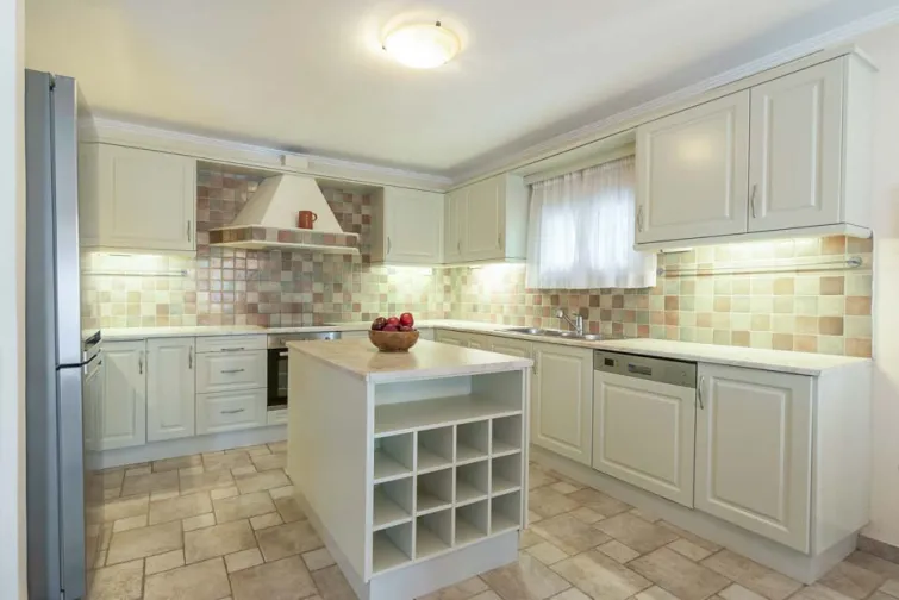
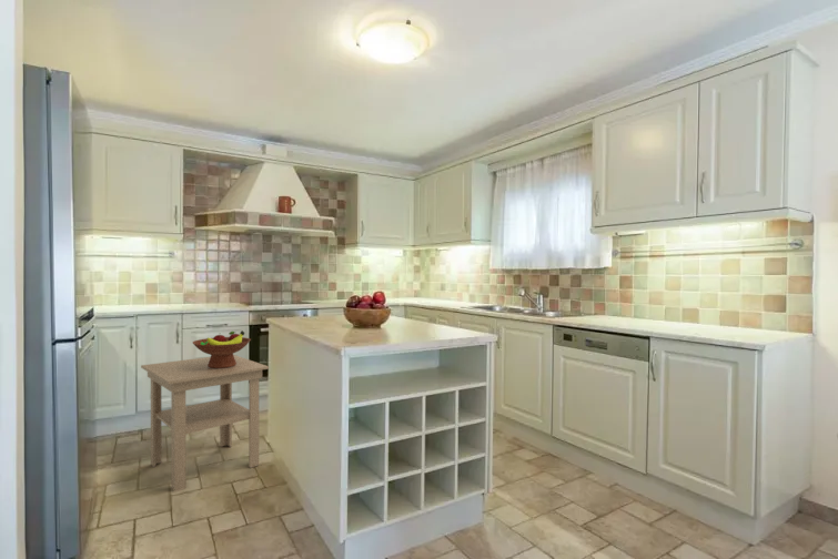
+ fruit bowl [192,329,252,368]
+ side table [140,354,270,492]
